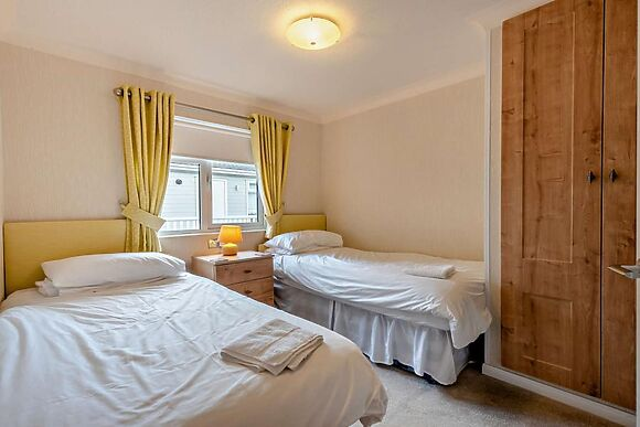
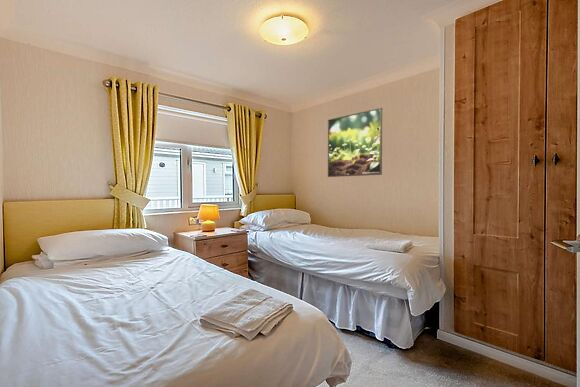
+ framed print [327,107,383,178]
